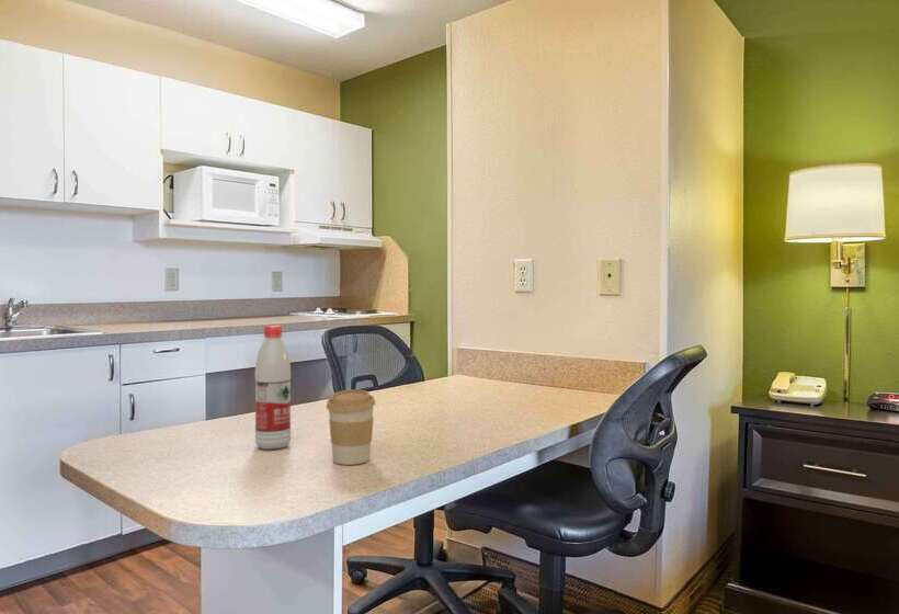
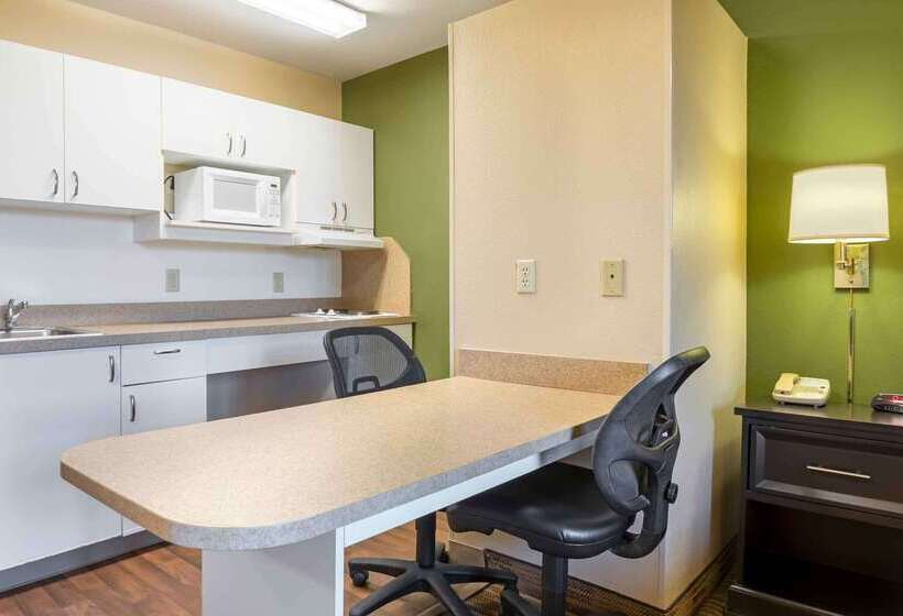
- water bottle [254,325,292,451]
- coffee cup [326,388,376,466]
